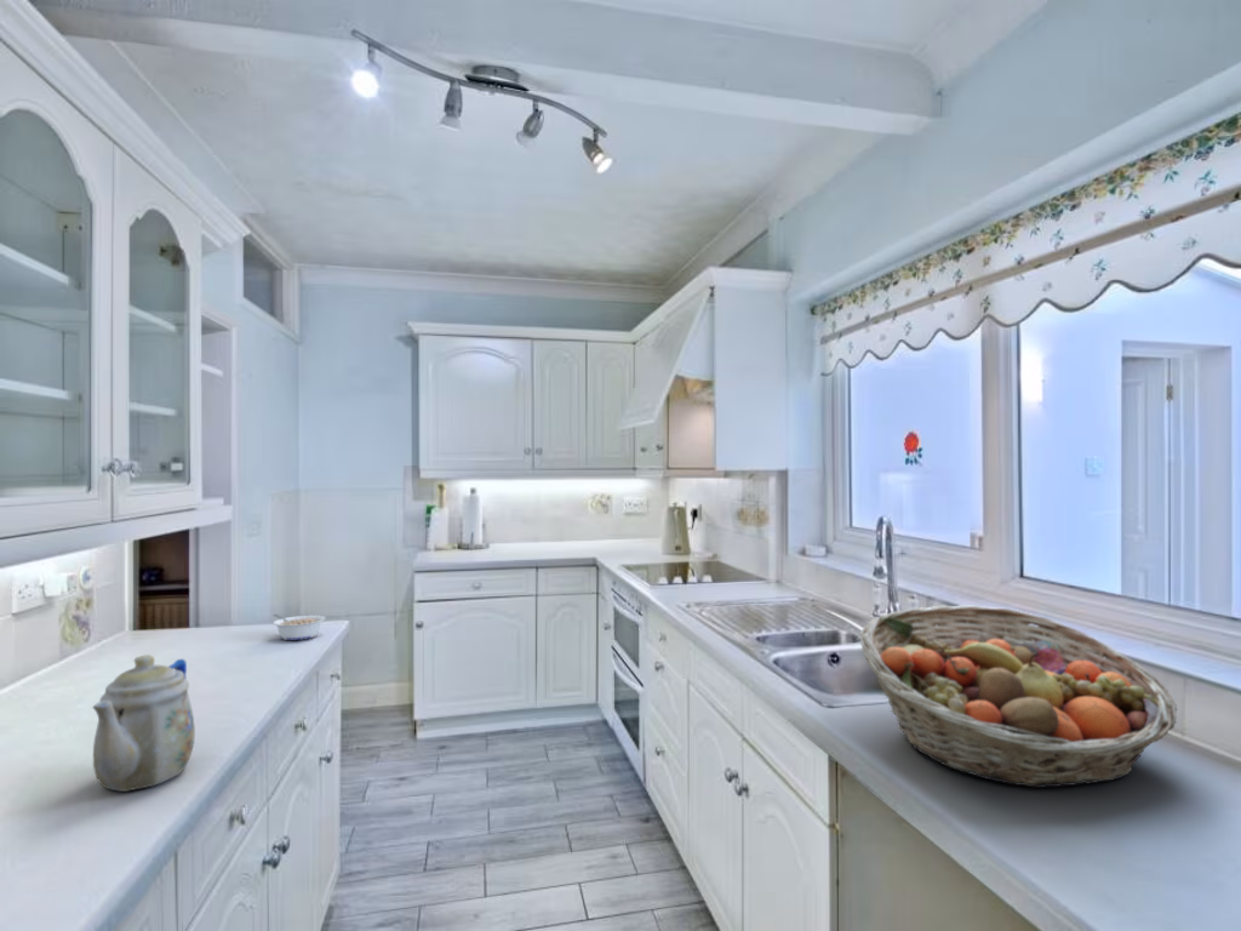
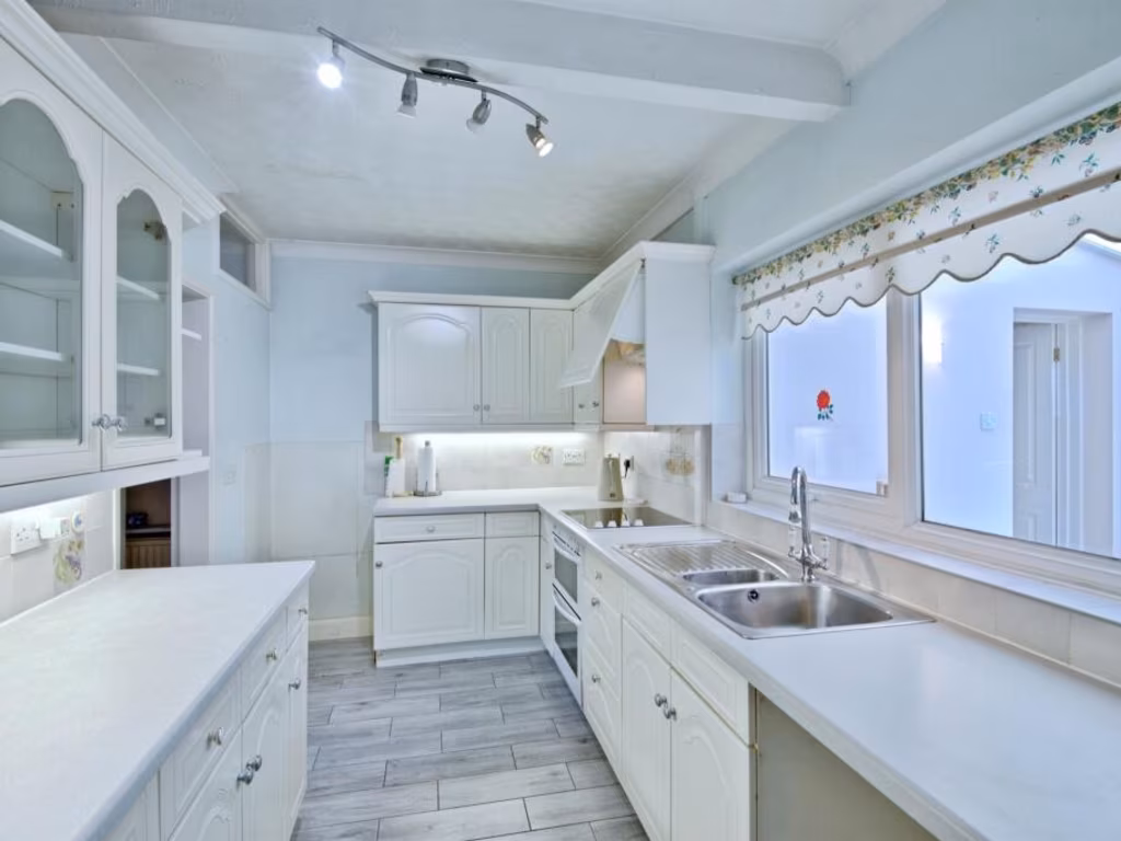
- legume [271,613,326,641]
- teapot [91,653,196,793]
- fruit basket [858,604,1178,789]
